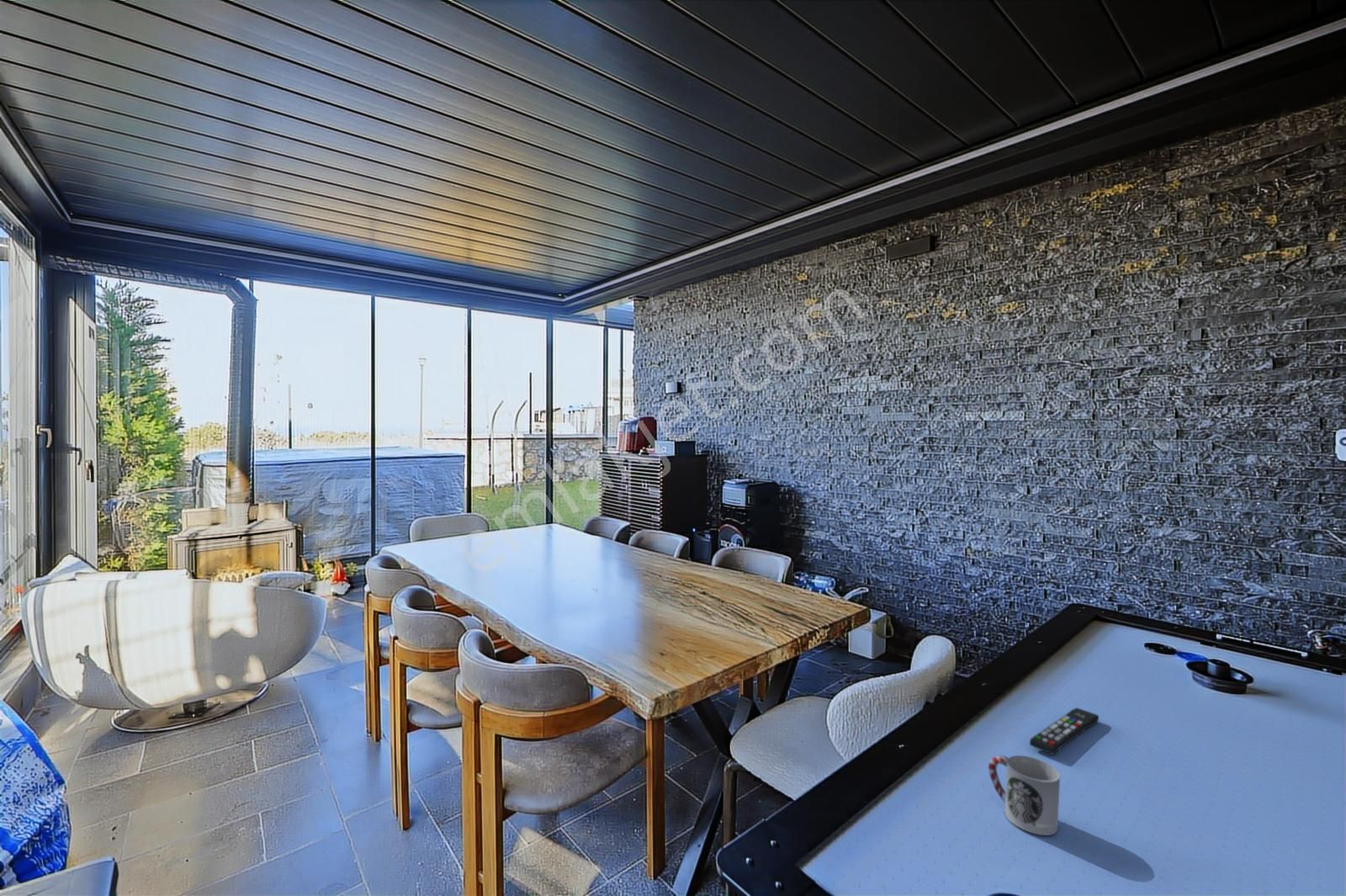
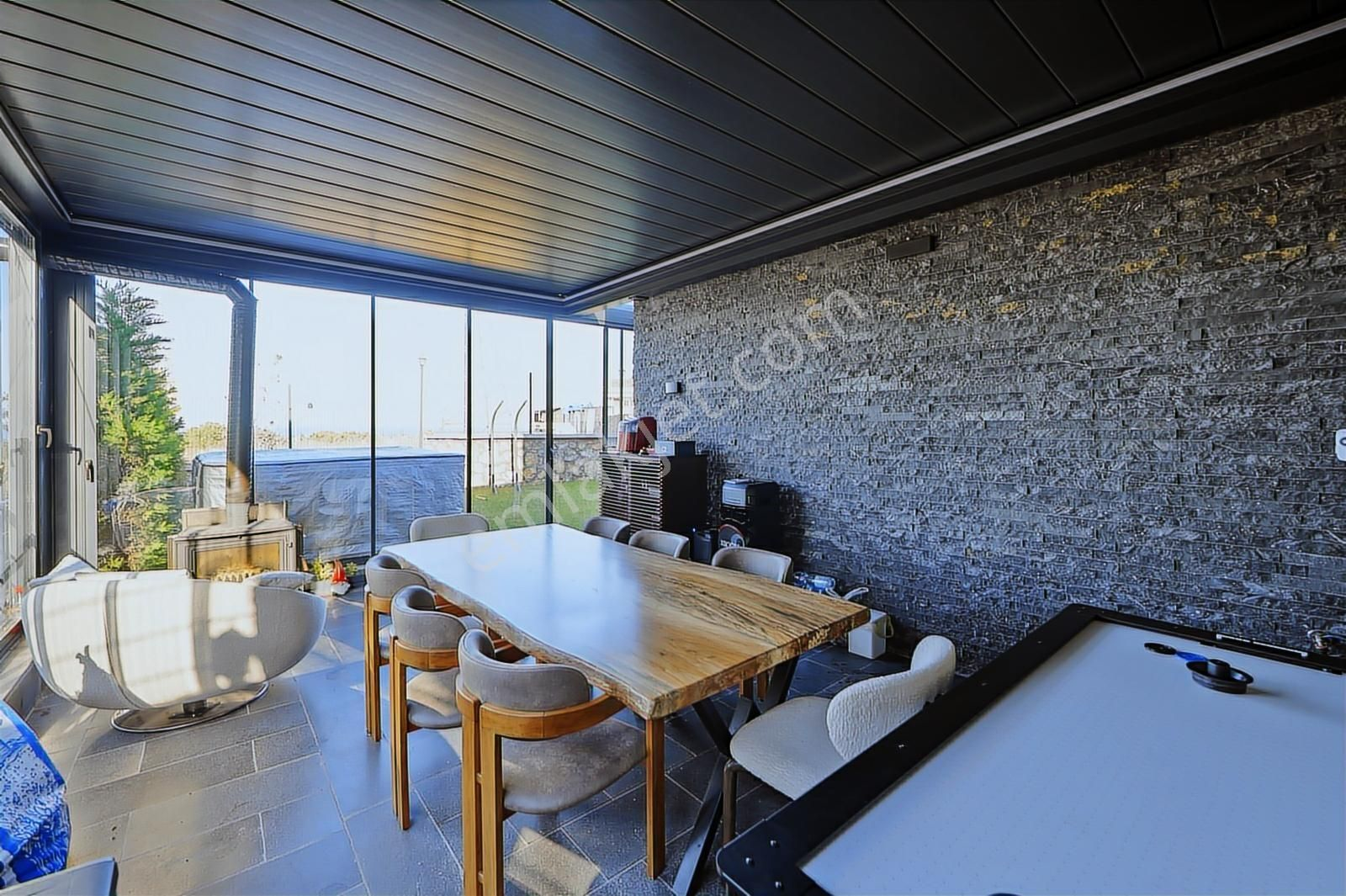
- remote control [1029,707,1100,756]
- cup [988,755,1061,836]
